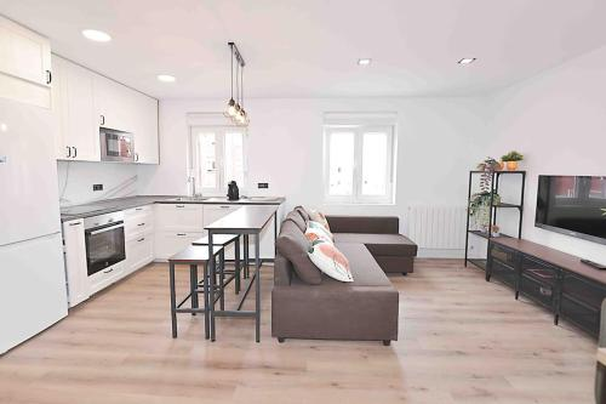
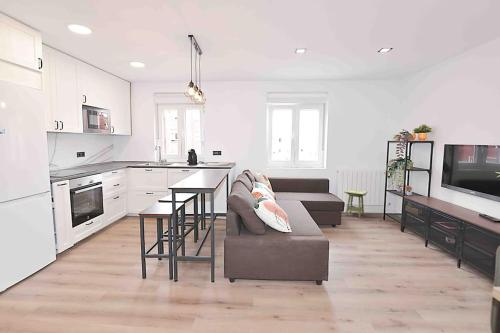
+ side table [343,189,369,219]
